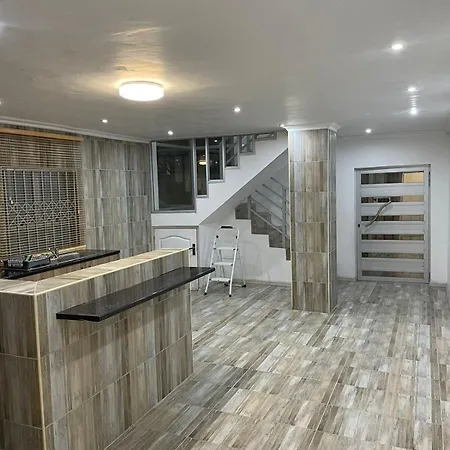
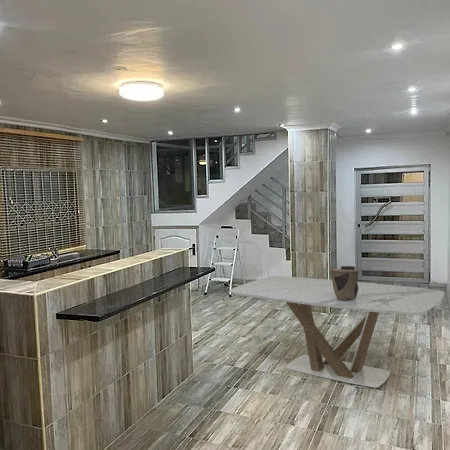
+ decorative bowl [328,265,362,301]
+ dining table [229,275,445,389]
